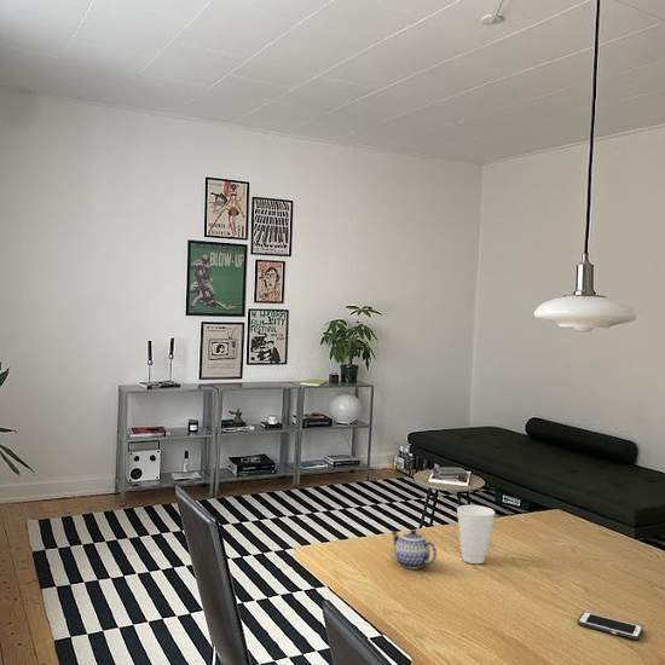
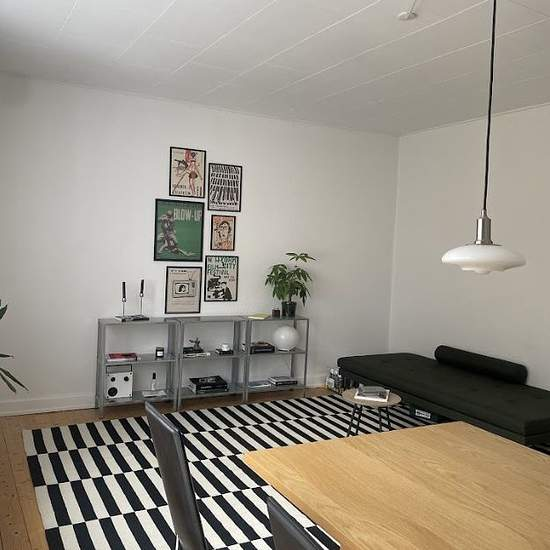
- cell phone [577,611,644,641]
- teapot [391,528,438,569]
- cup [456,504,496,565]
